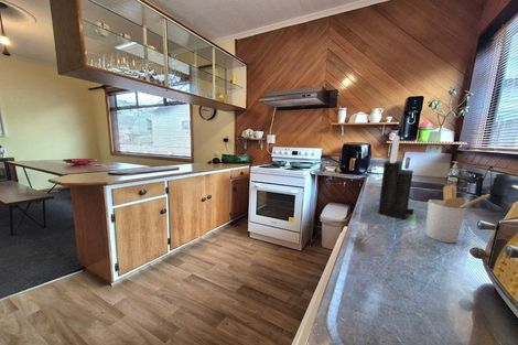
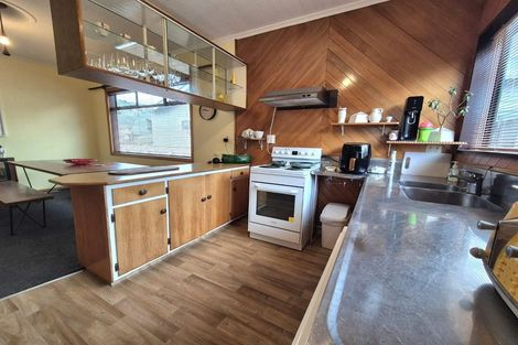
- knife block [377,134,414,220]
- utensil holder [424,184,492,244]
